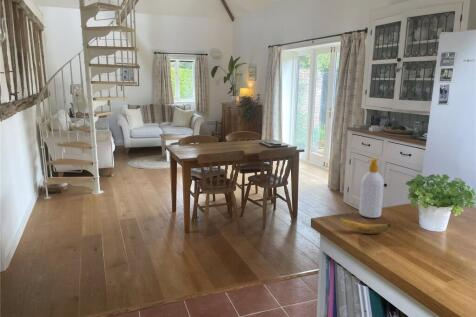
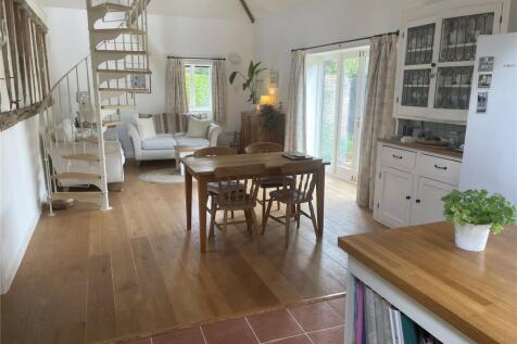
- soap bottle [358,157,385,219]
- banana [337,216,392,235]
